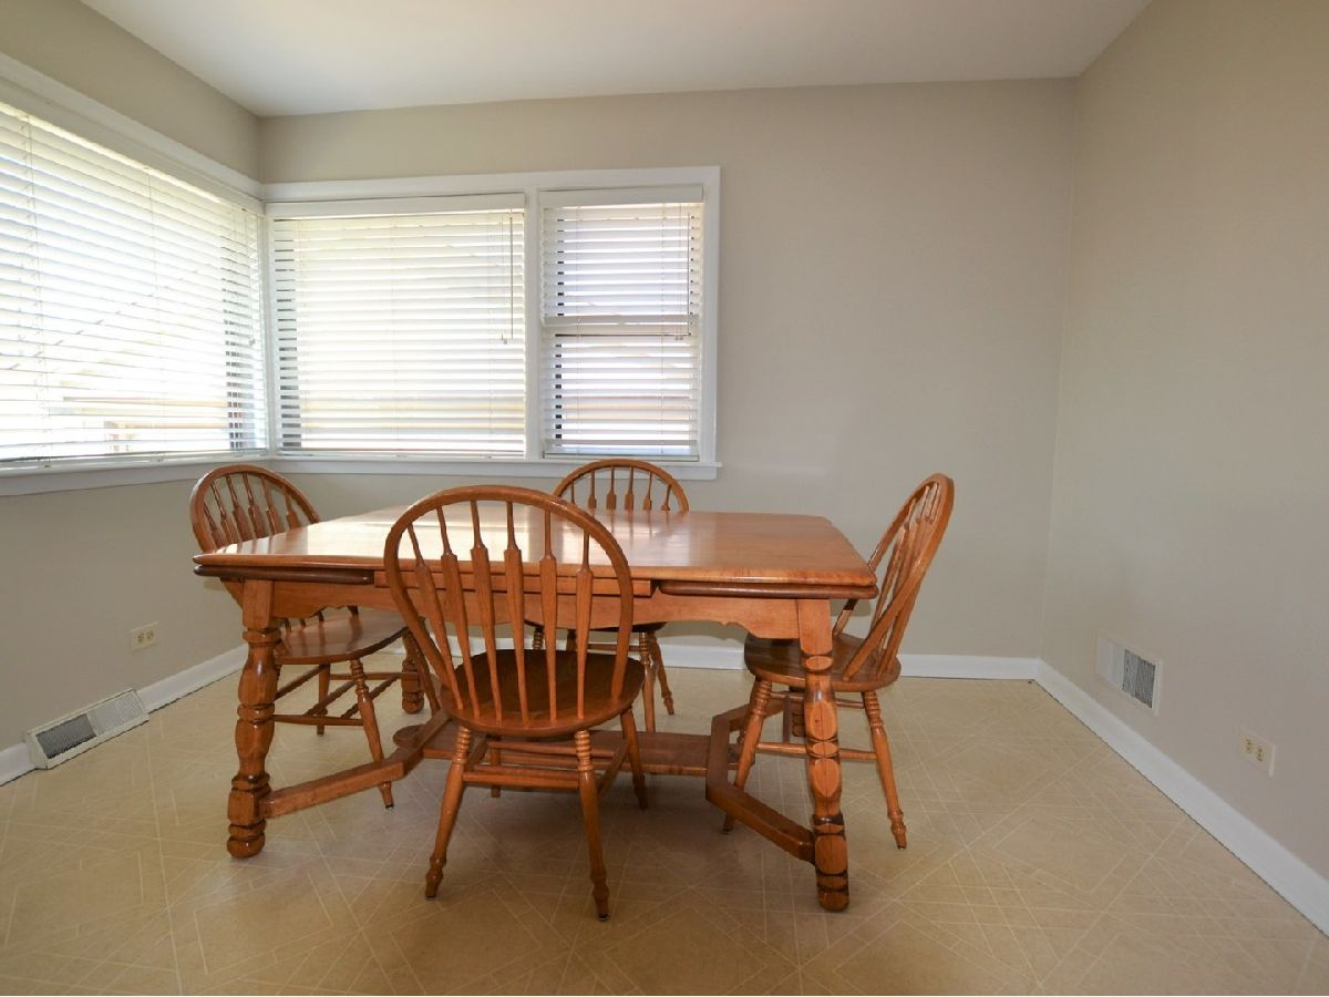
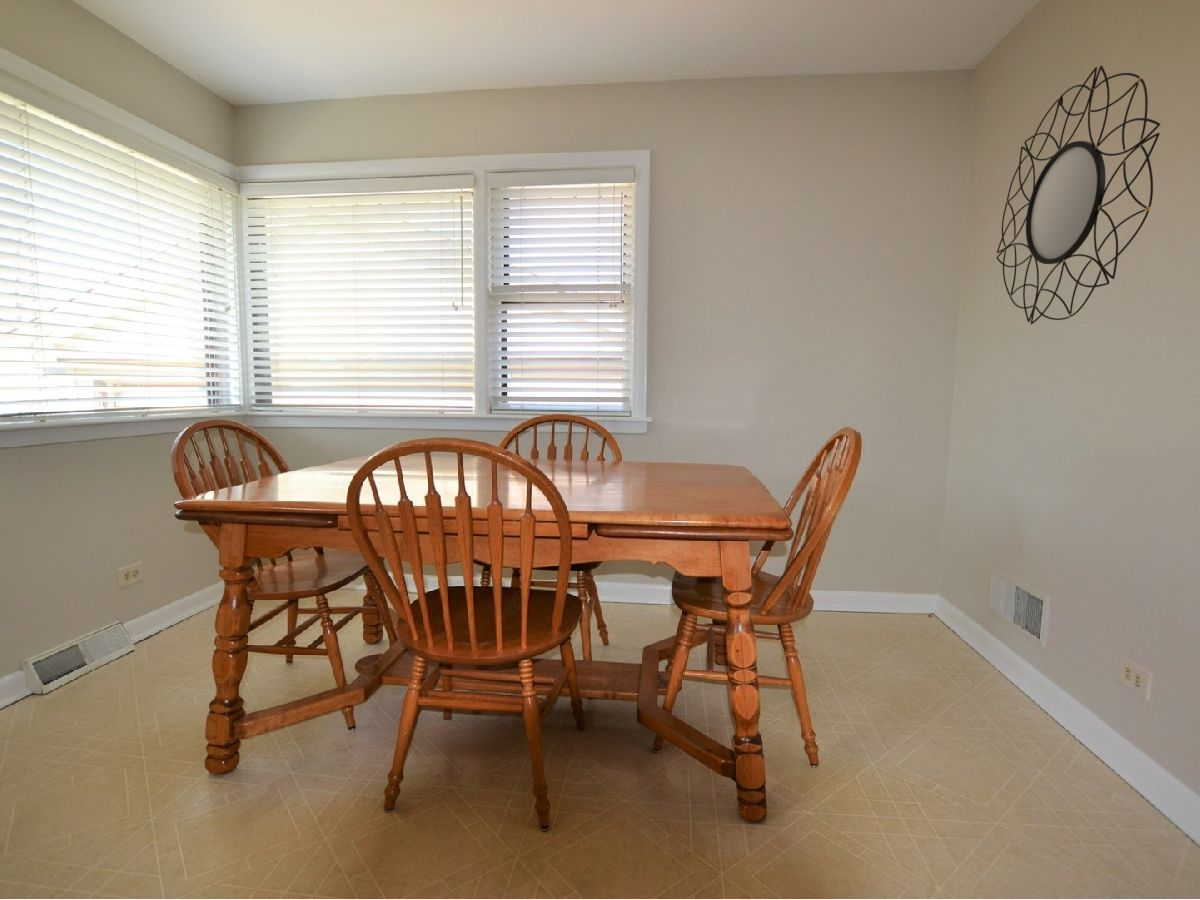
+ home mirror [995,65,1161,325]
